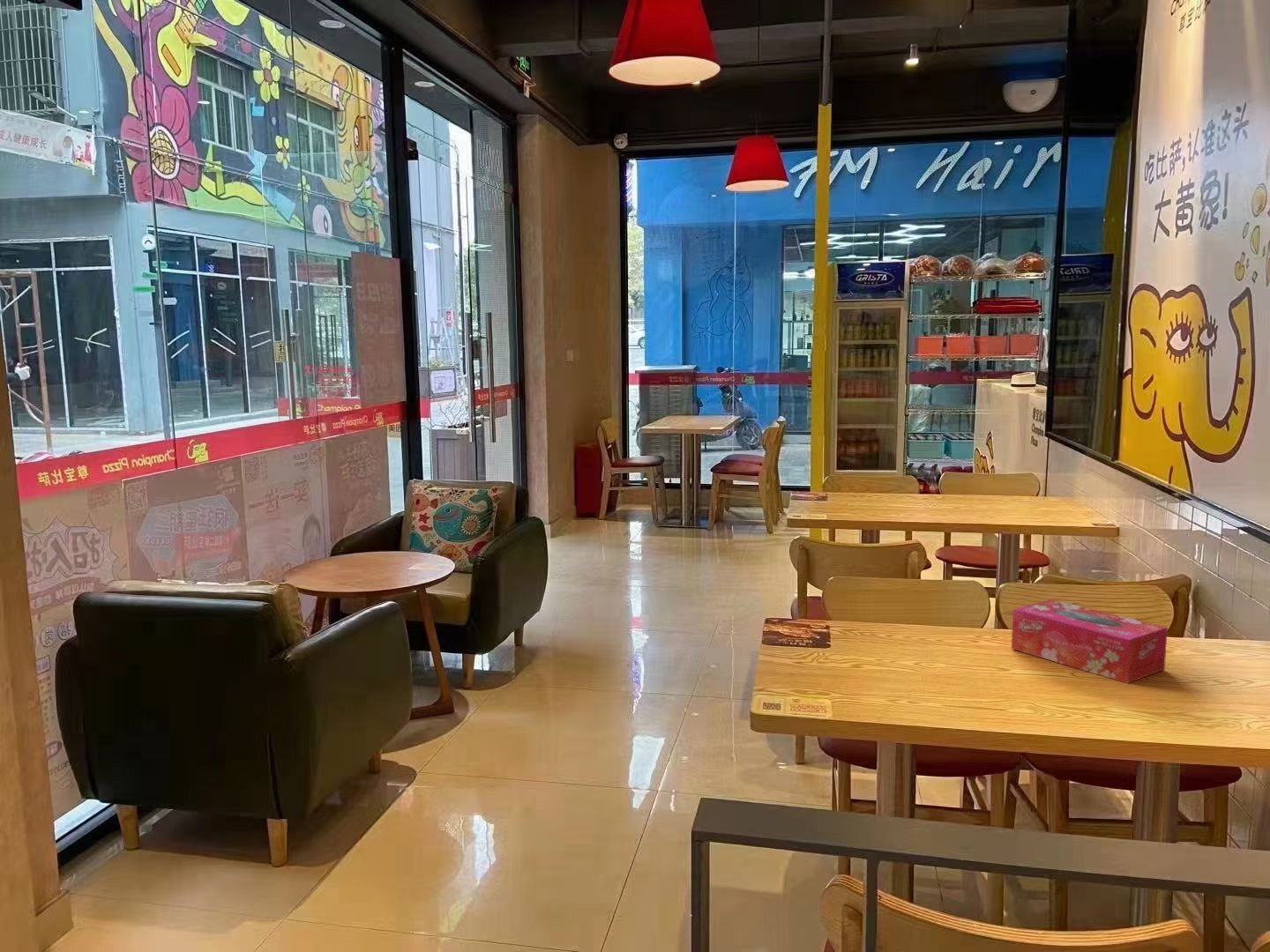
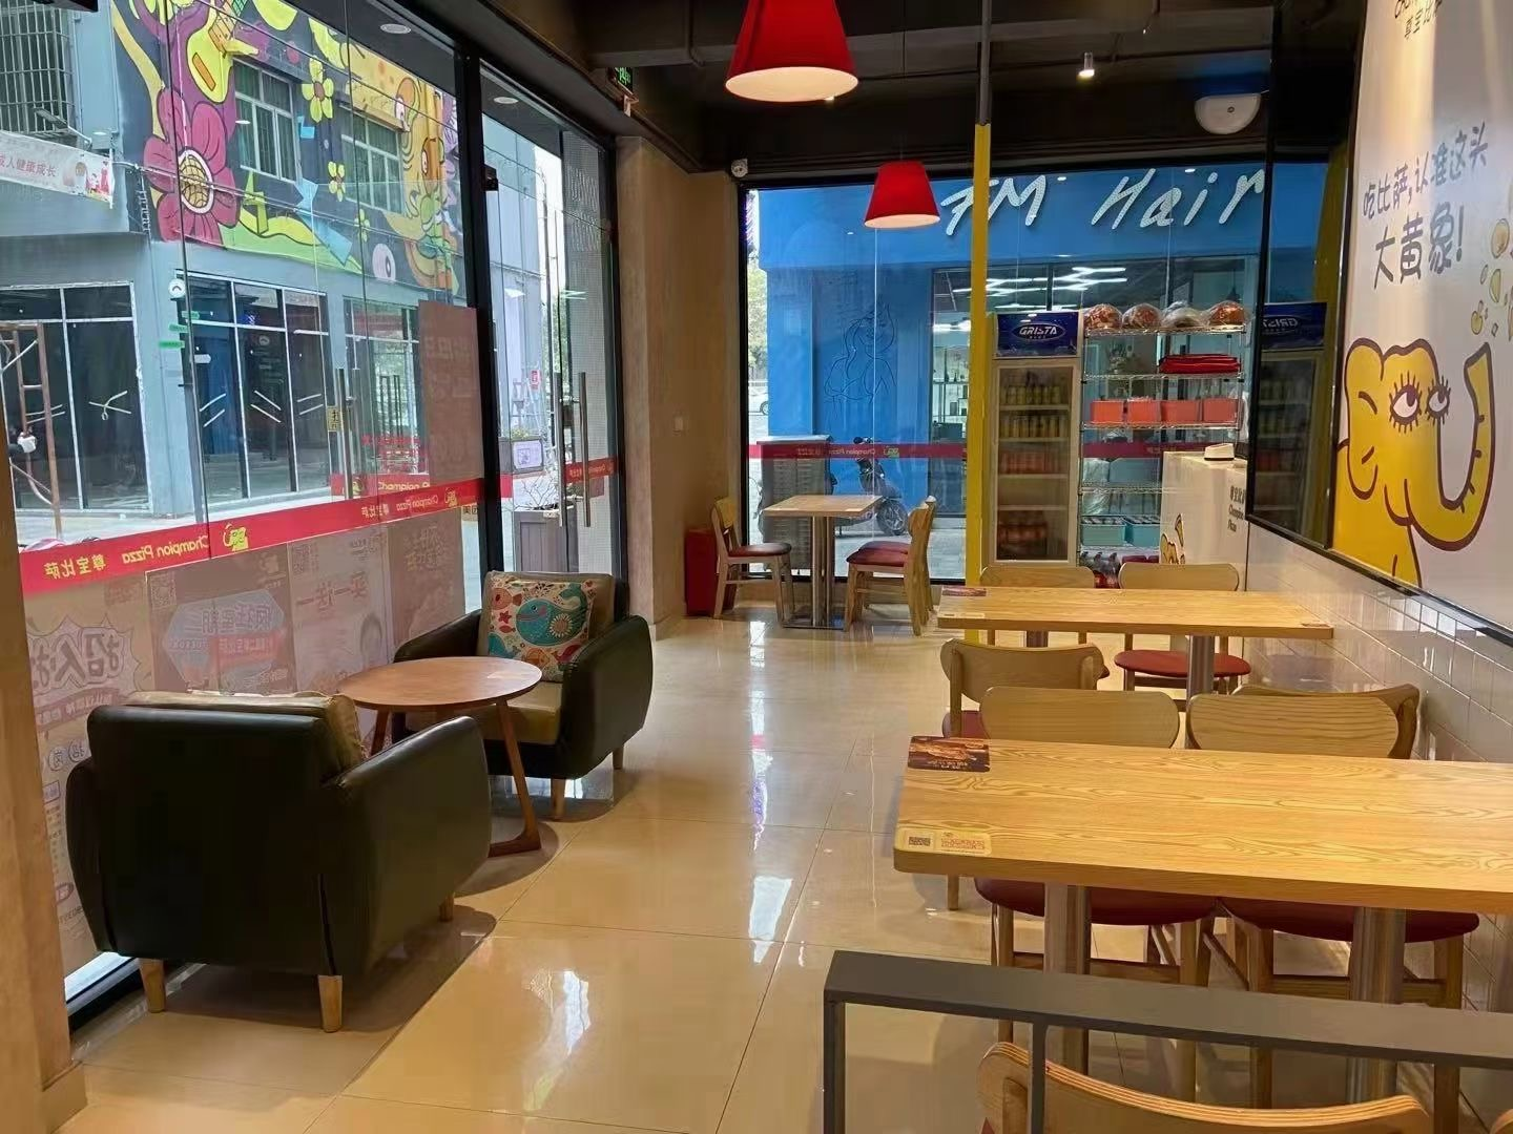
- tissue box [1011,599,1169,684]
